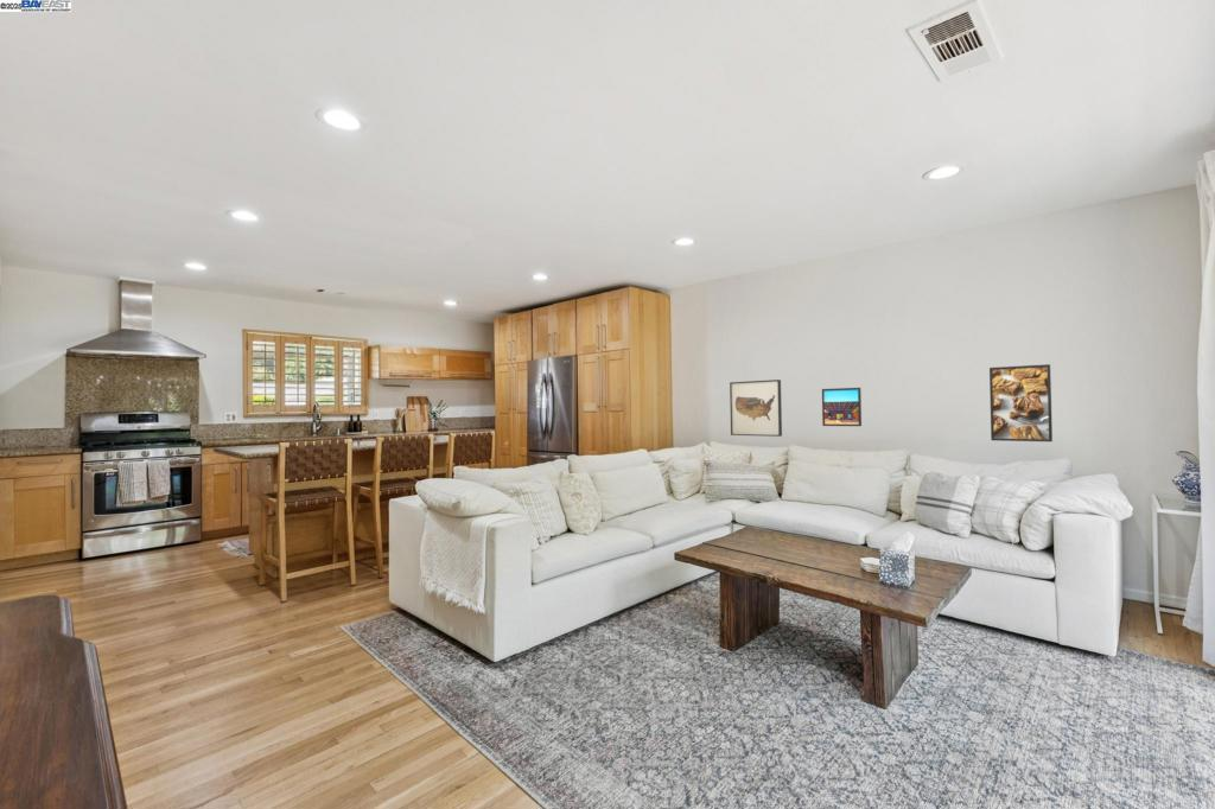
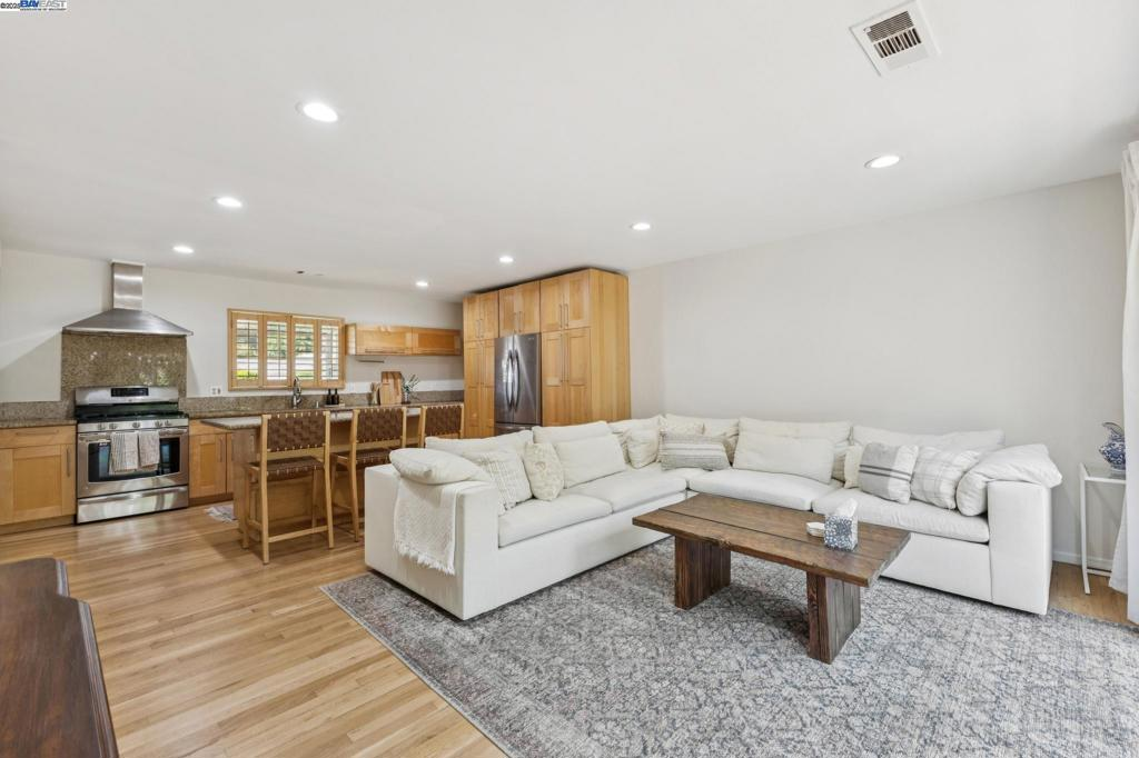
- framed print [821,387,863,427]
- wall art [729,378,783,438]
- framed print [988,363,1054,442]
